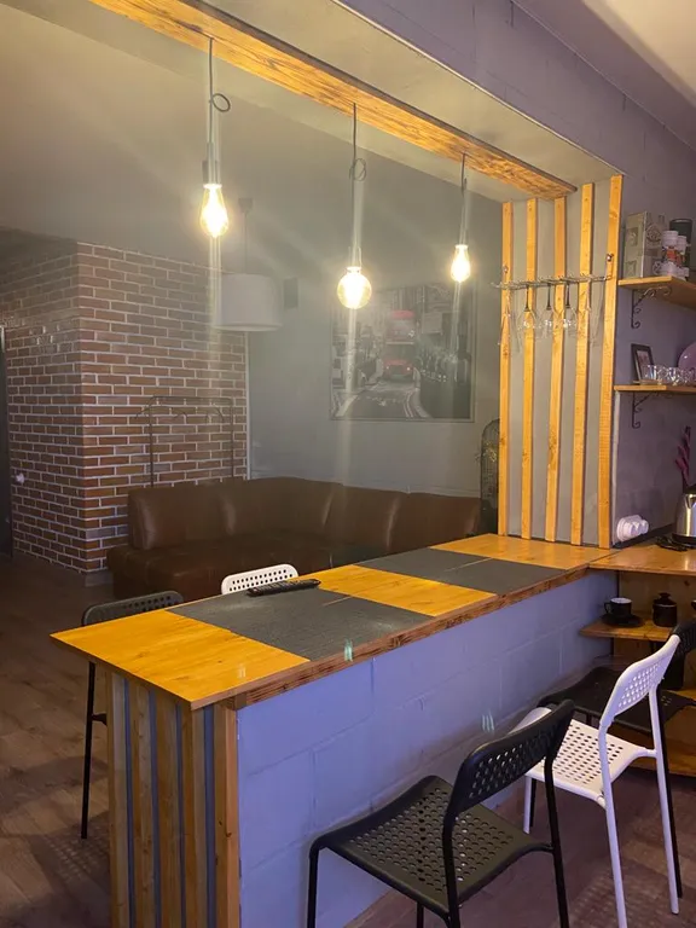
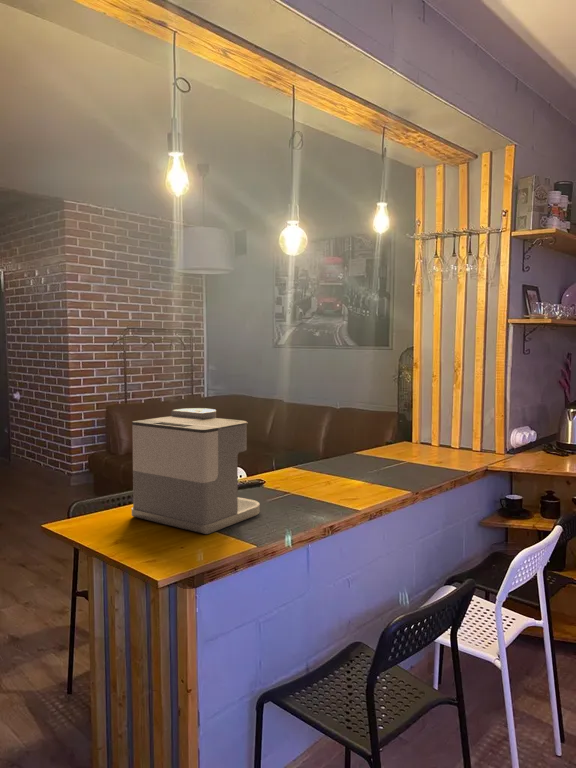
+ coffee maker [131,407,260,535]
